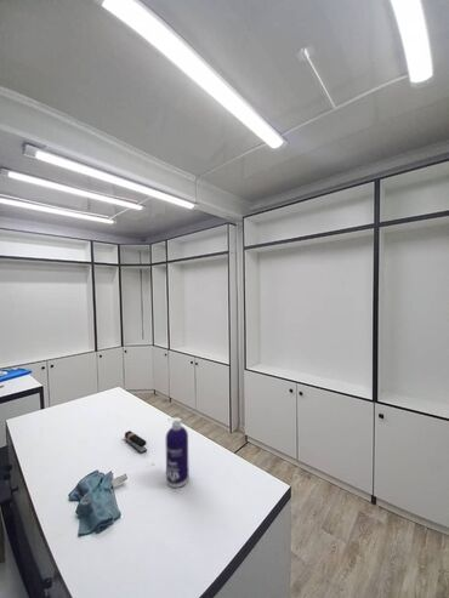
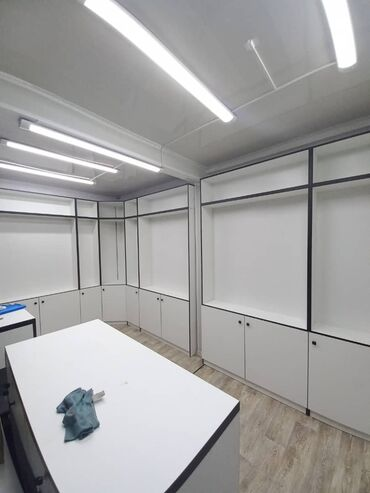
- spray bottle [165,416,191,489]
- stapler [124,429,148,455]
